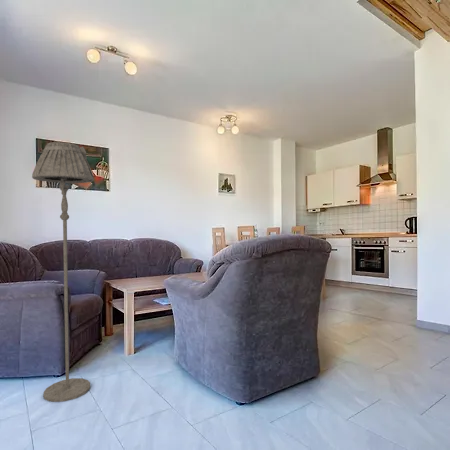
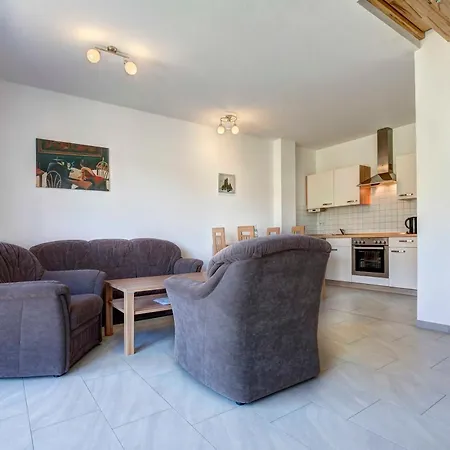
- floor lamp [31,141,95,403]
